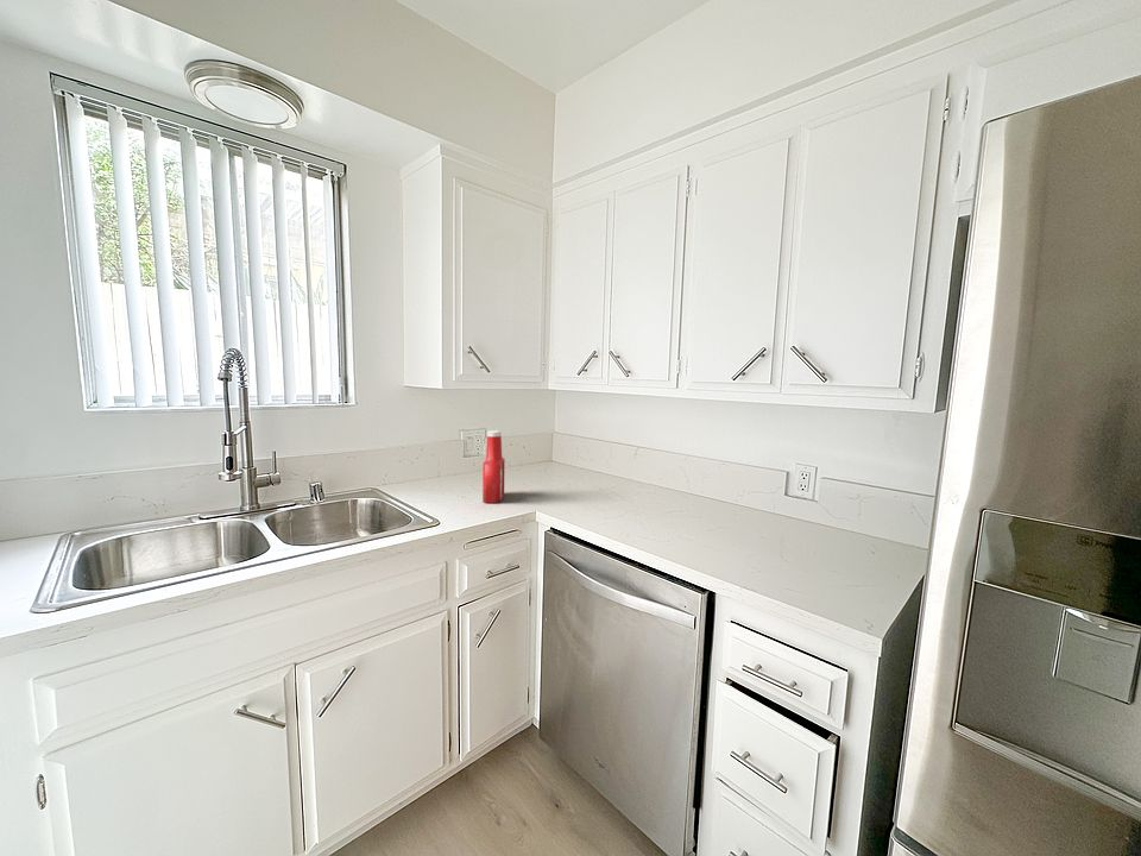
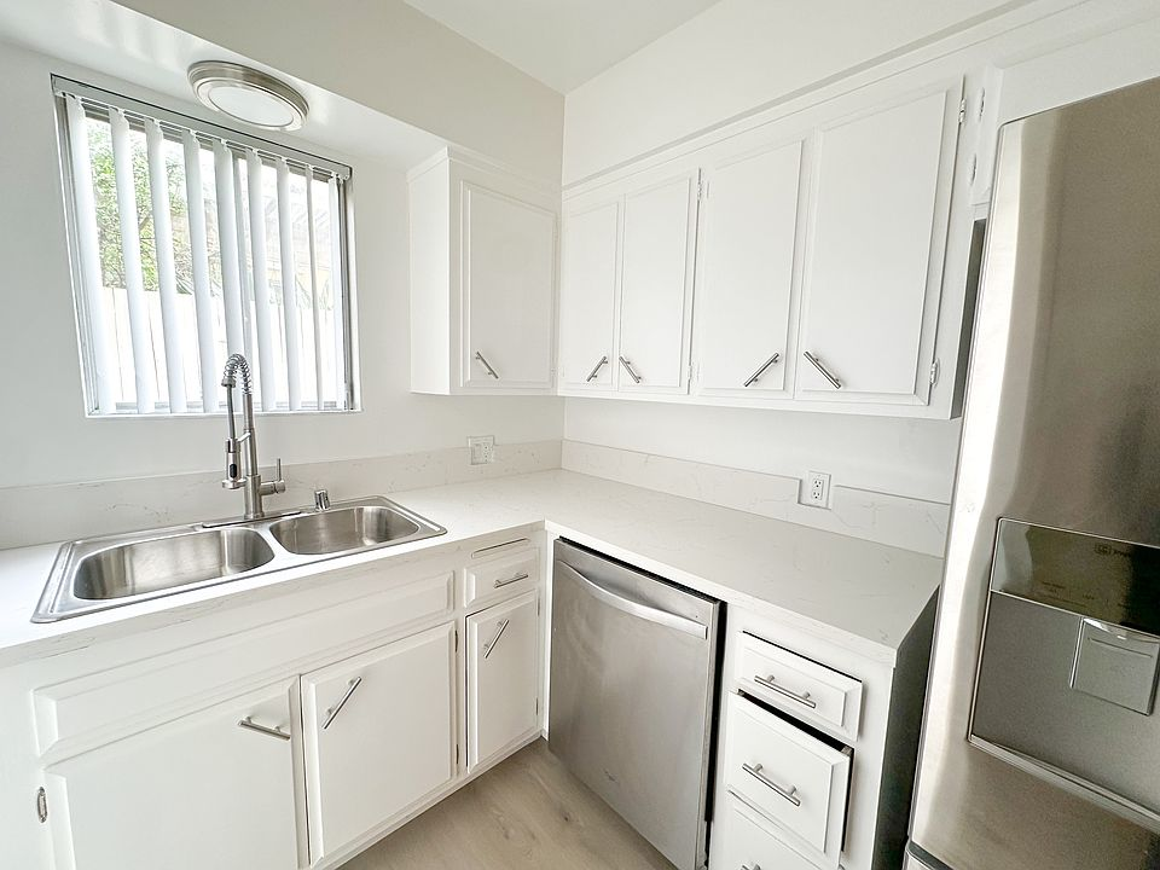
- soap bottle [481,429,506,504]
